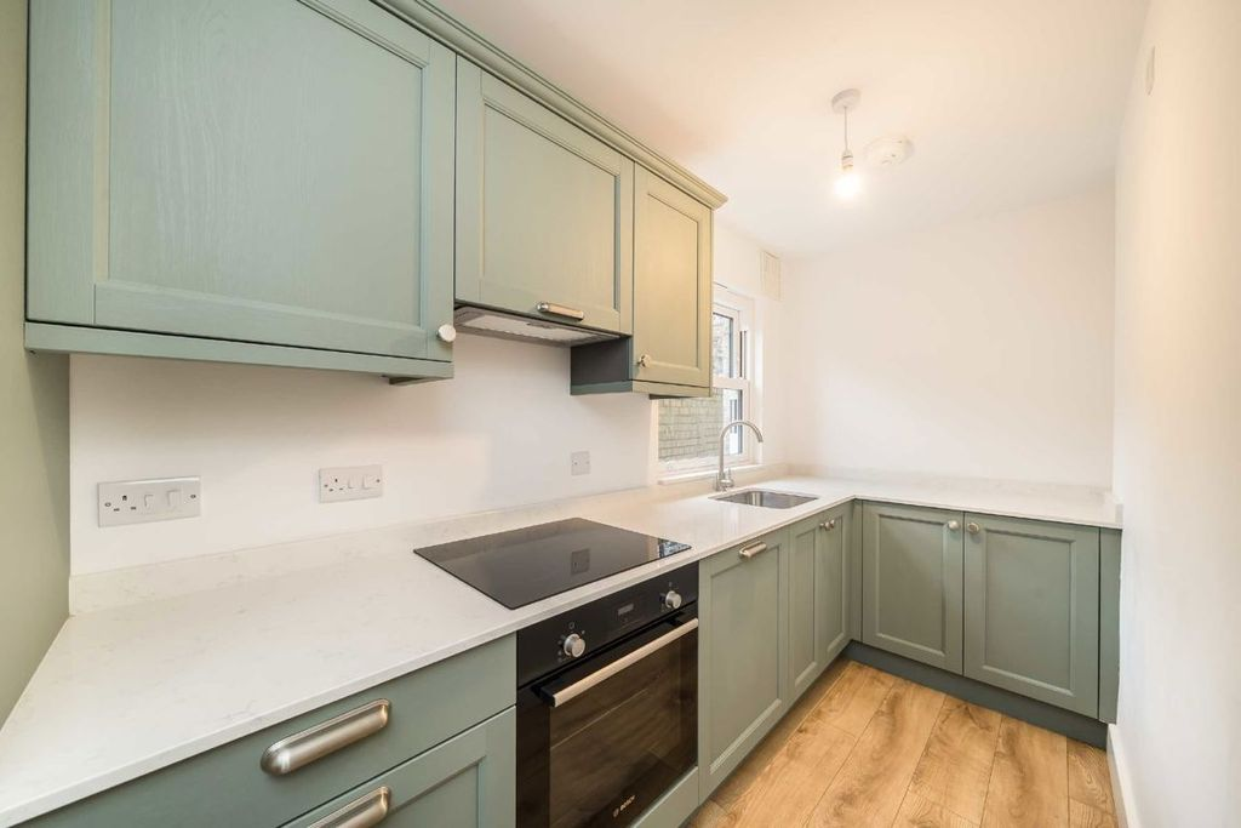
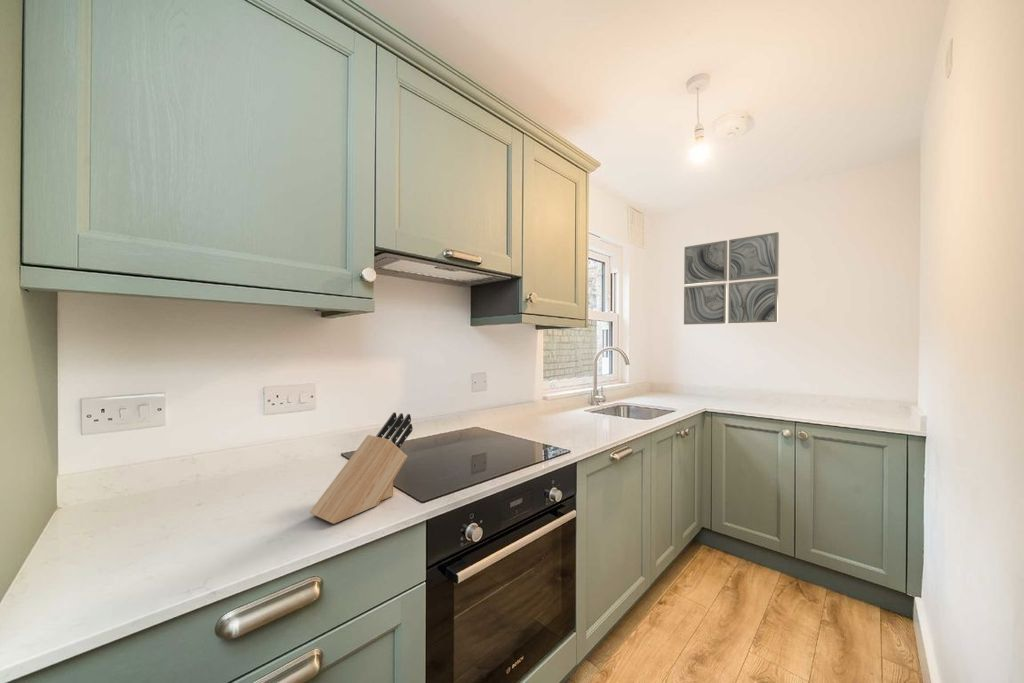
+ wall art [683,231,780,326]
+ knife block [309,411,413,525]
